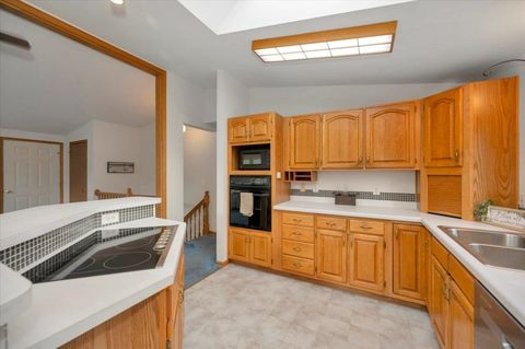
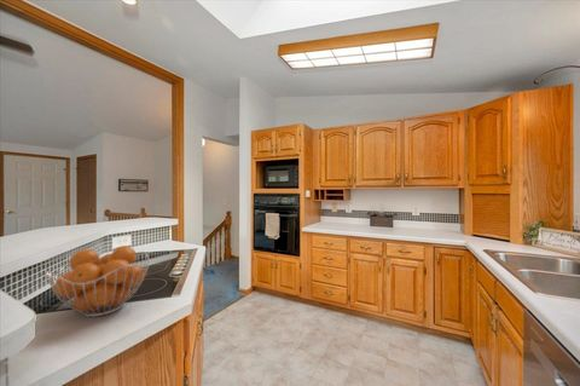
+ fruit basket [45,244,150,318]
